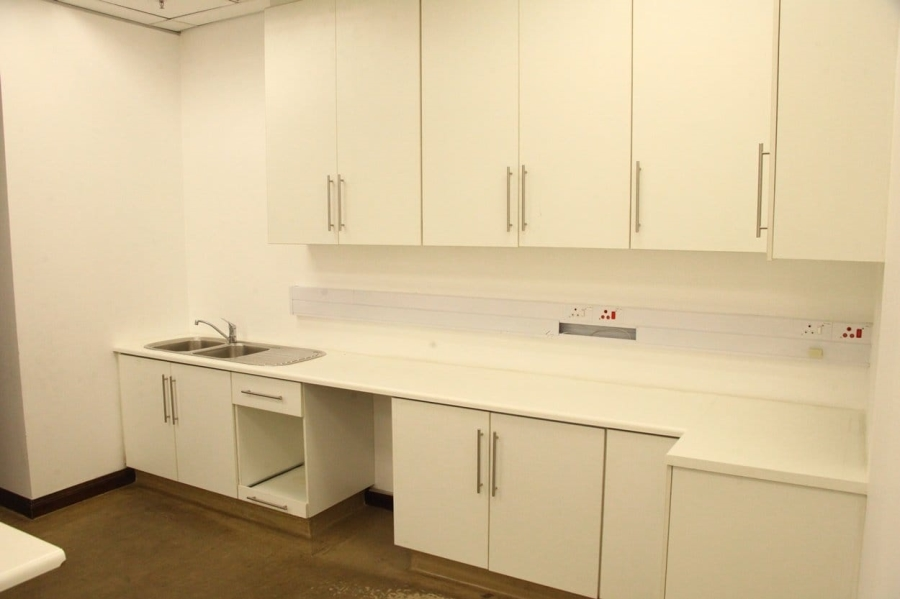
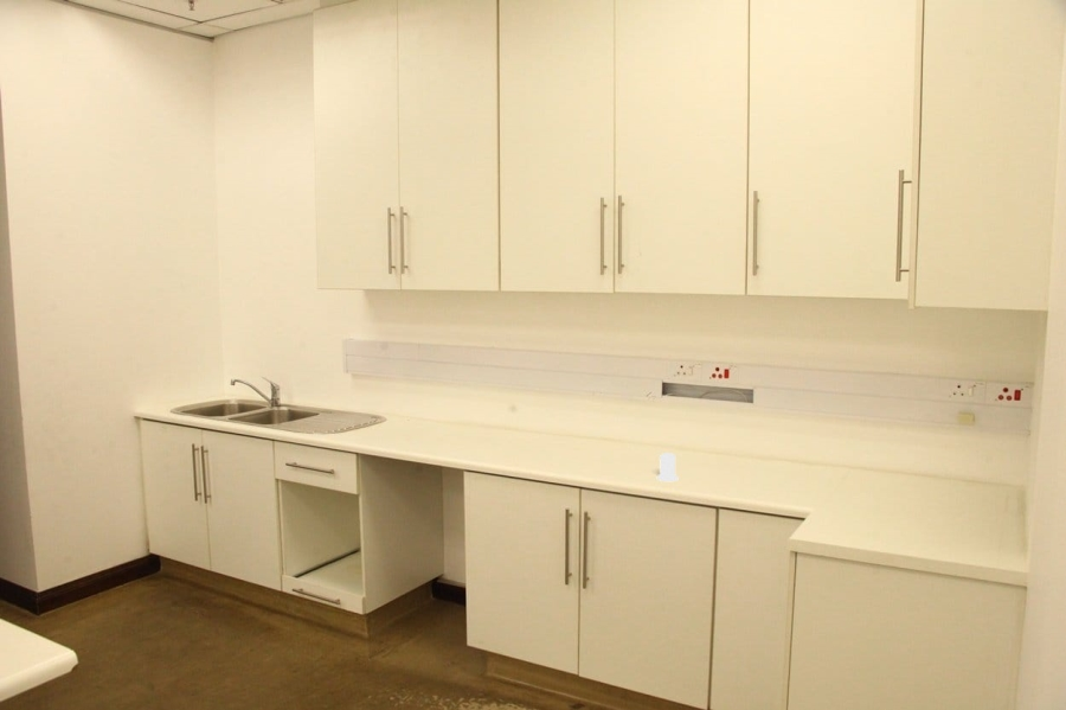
+ salt shaker [656,452,679,482]
